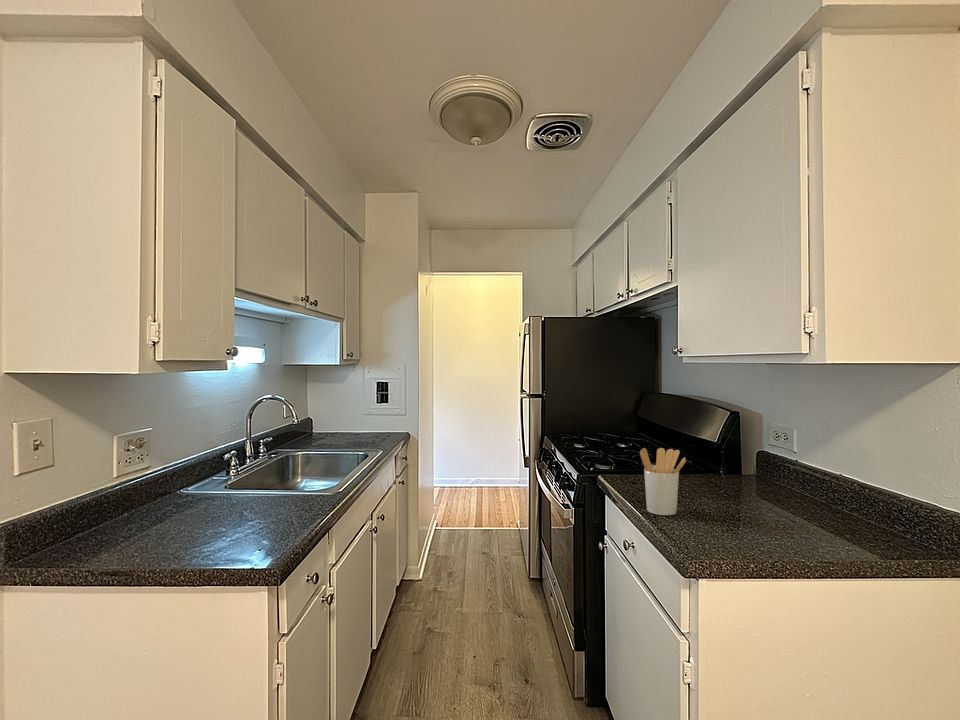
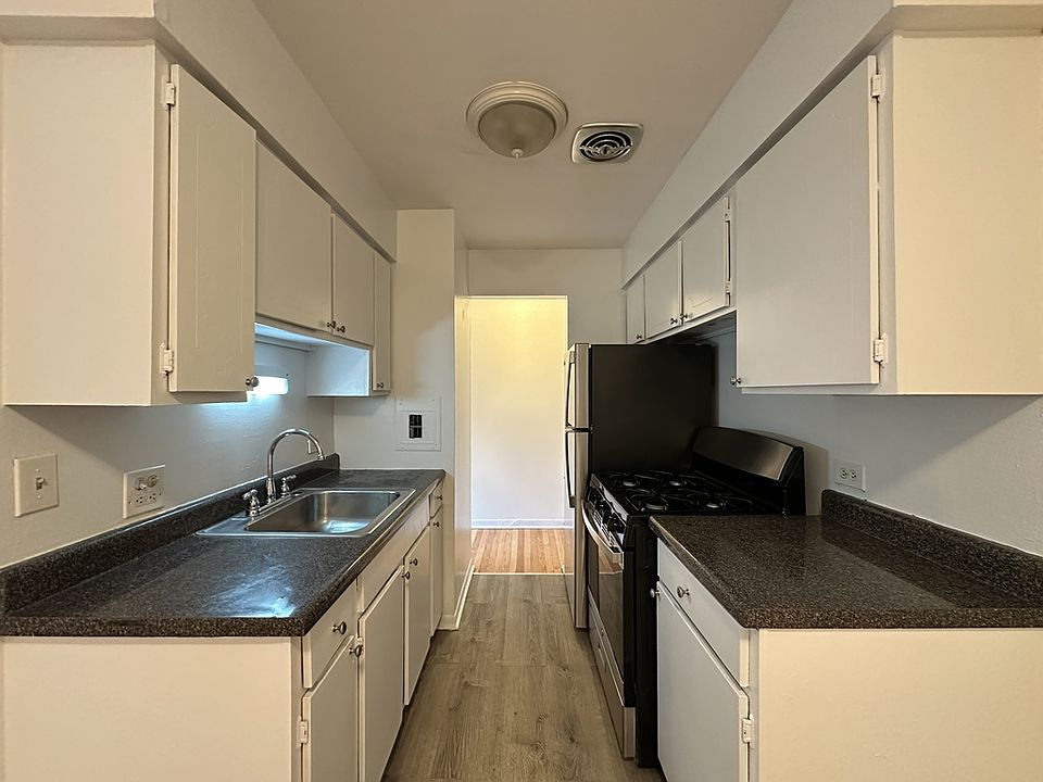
- utensil holder [639,447,687,516]
